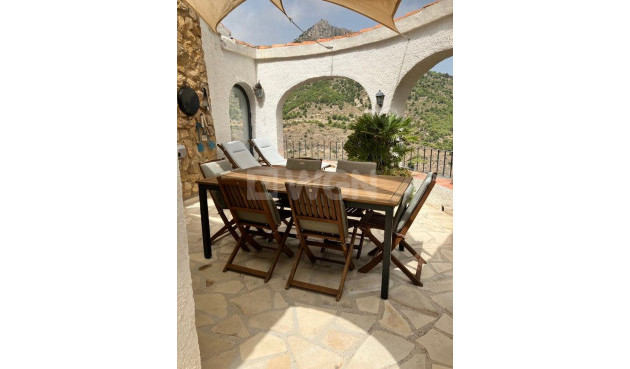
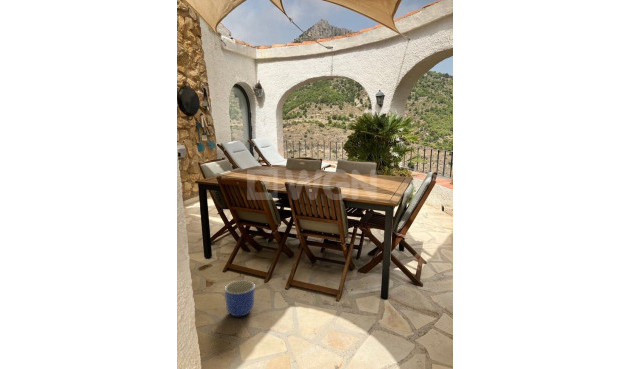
+ planter [224,280,256,317]
